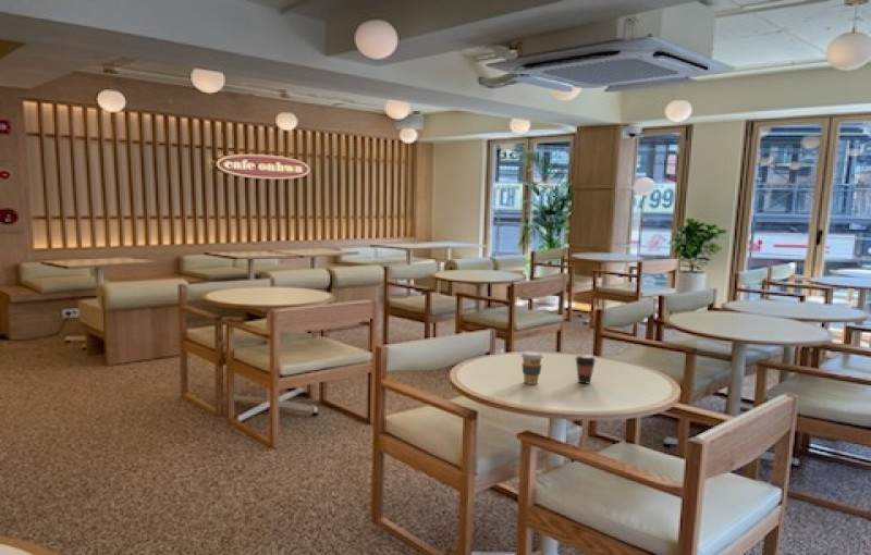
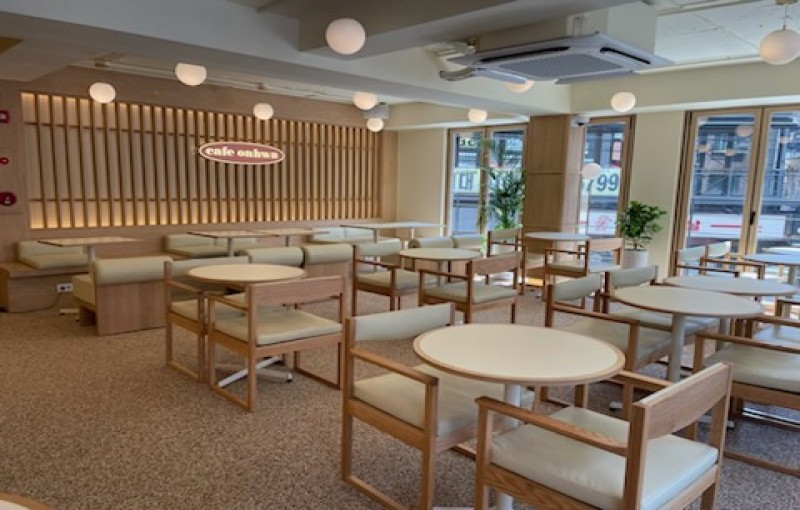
- coffee cup [574,353,598,384]
- coffee cup [519,349,544,385]
